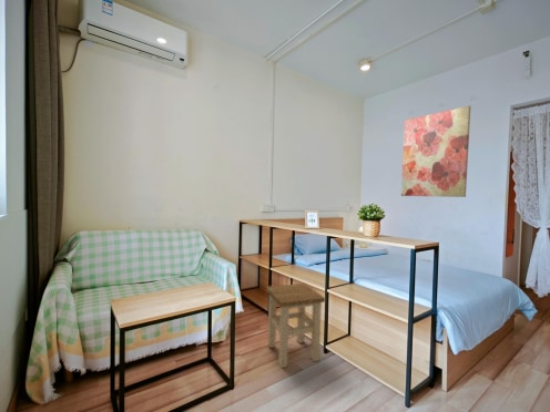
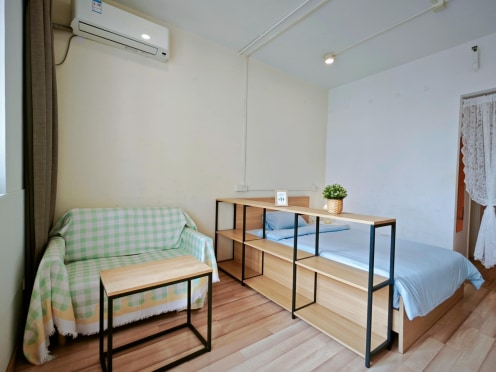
- stool [265,282,326,369]
- wall art [400,105,471,198]
